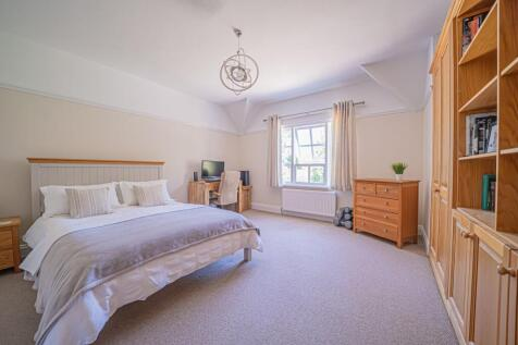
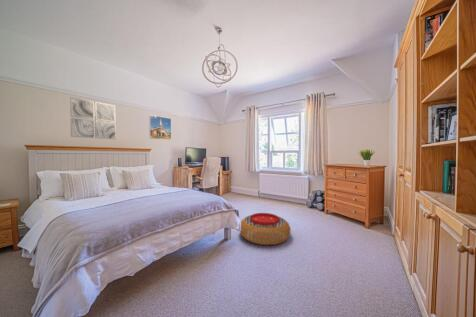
+ pouf [239,212,292,246]
+ wall art [69,96,116,140]
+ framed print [148,114,172,141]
